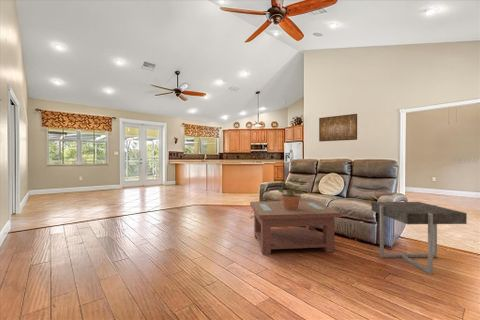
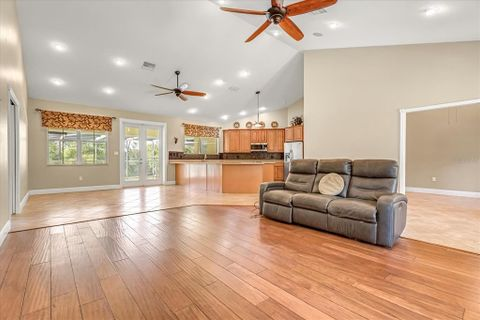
- side table [371,201,468,276]
- coffee table [249,199,342,256]
- wall art [318,113,358,143]
- potted plant [277,181,308,210]
